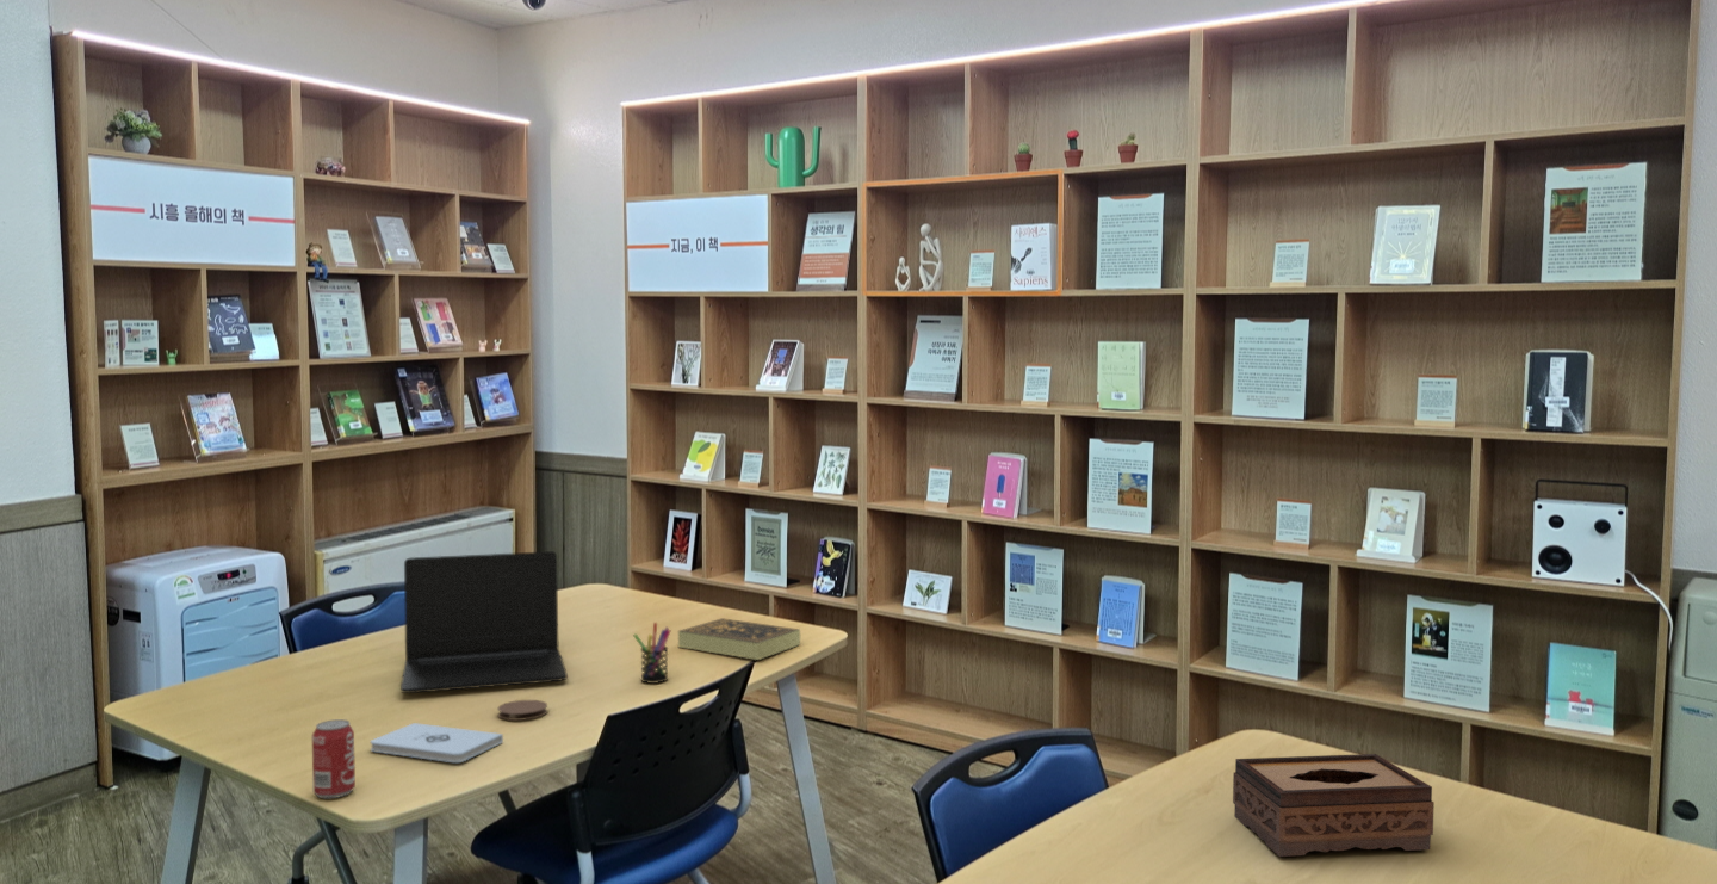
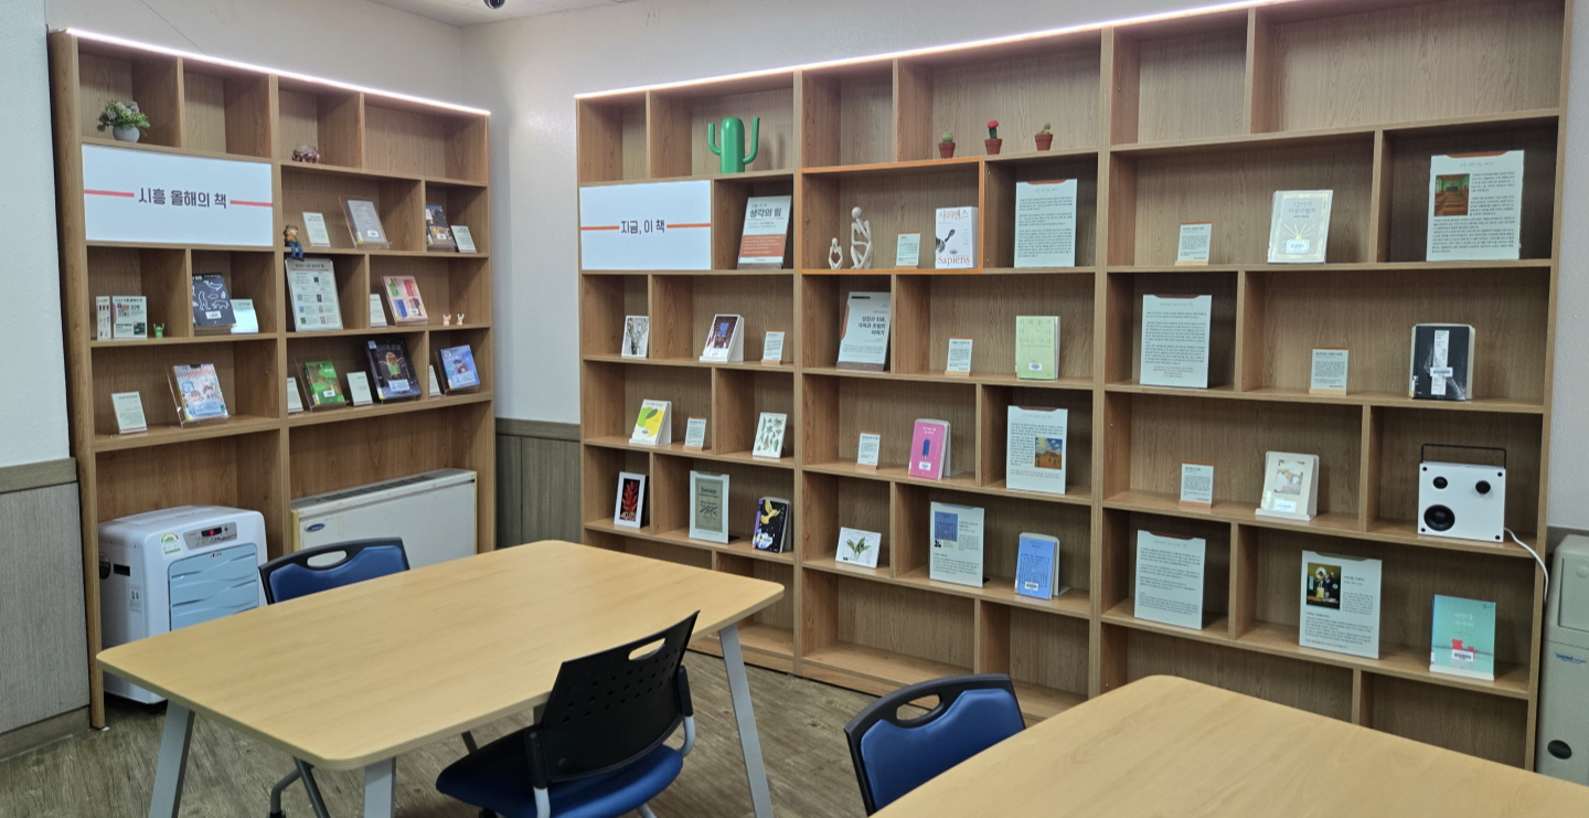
- beverage can [311,718,357,799]
- laptop [399,550,569,694]
- notepad [370,722,504,764]
- pen holder [633,622,671,685]
- book [676,617,801,661]
- tissue box [1232,753,1436,858]
- coaster [496,699,548,722]
